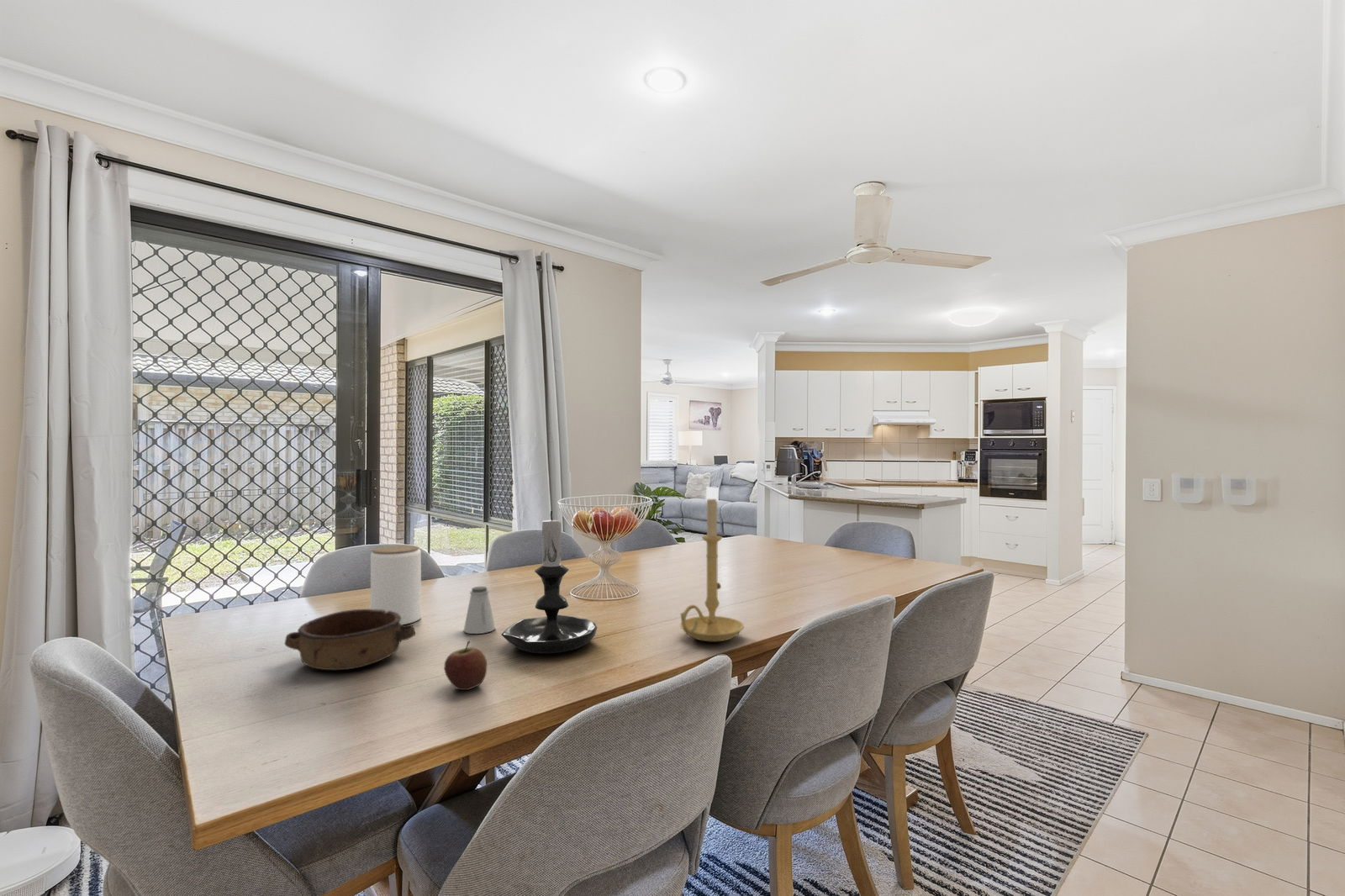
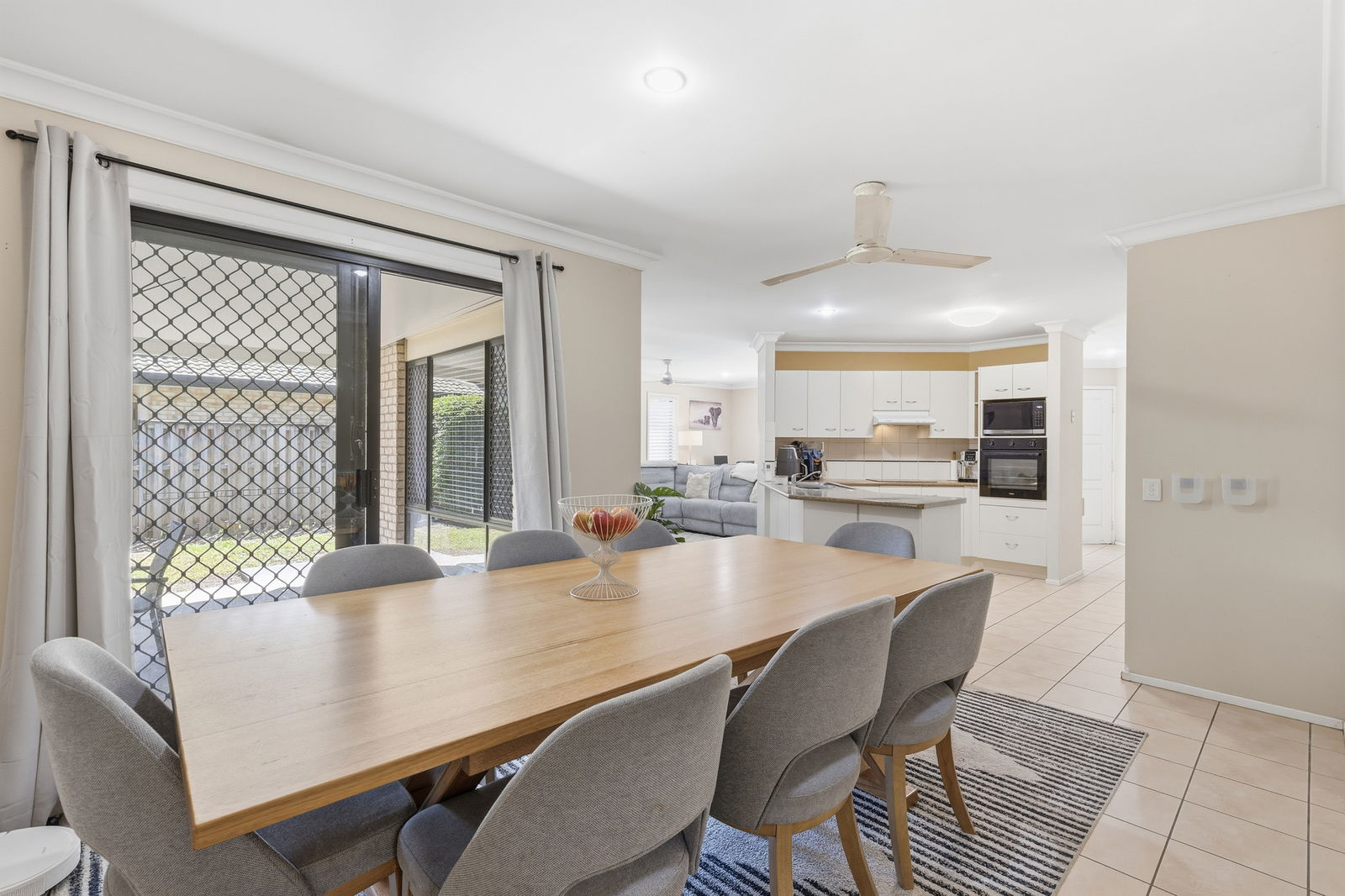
- candle holder [501,510,598,654]
- bowl [284,609,416,671]
- candle holder [679,486,745,642]
- saltshaker [463,586,496,635]
- apple [443,640,488,691]
- jar [370,545,422,625]
